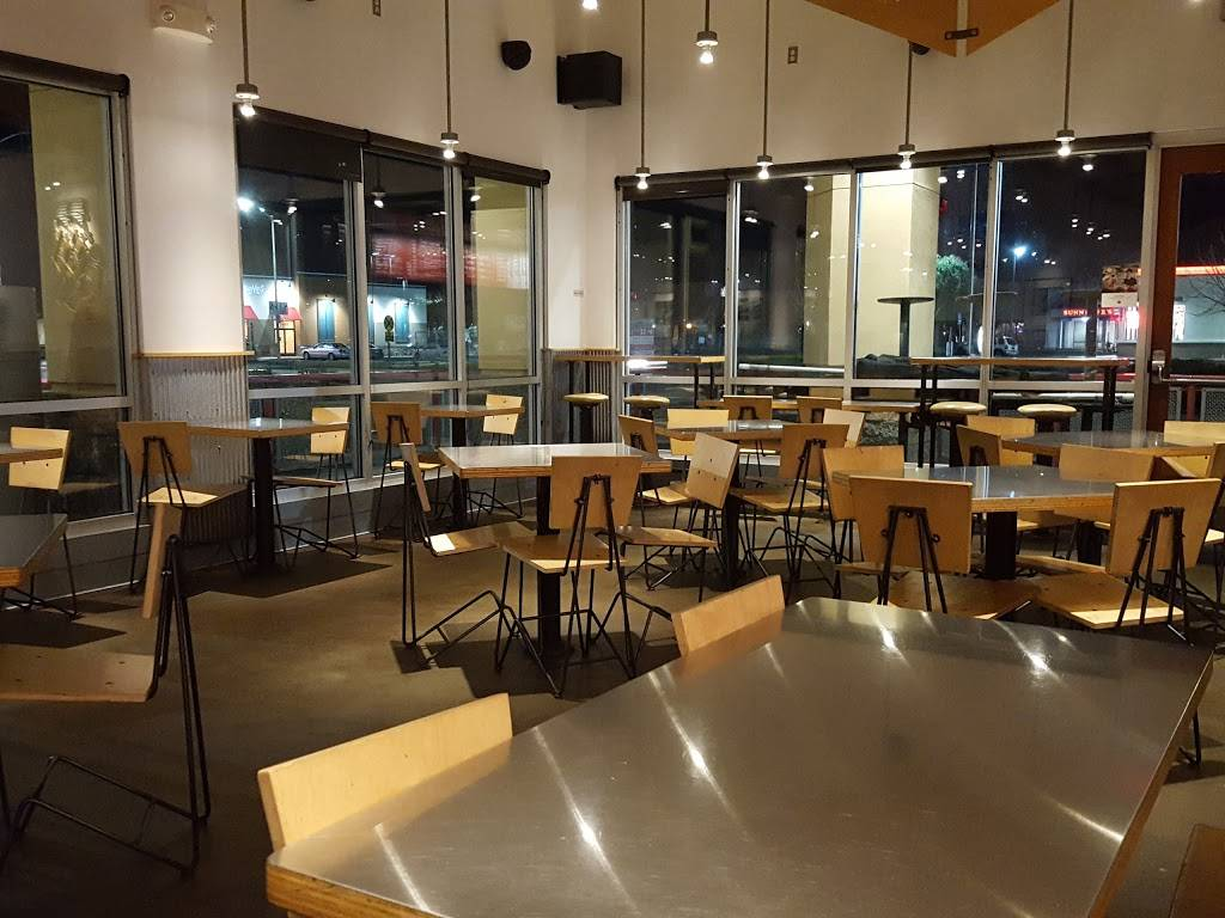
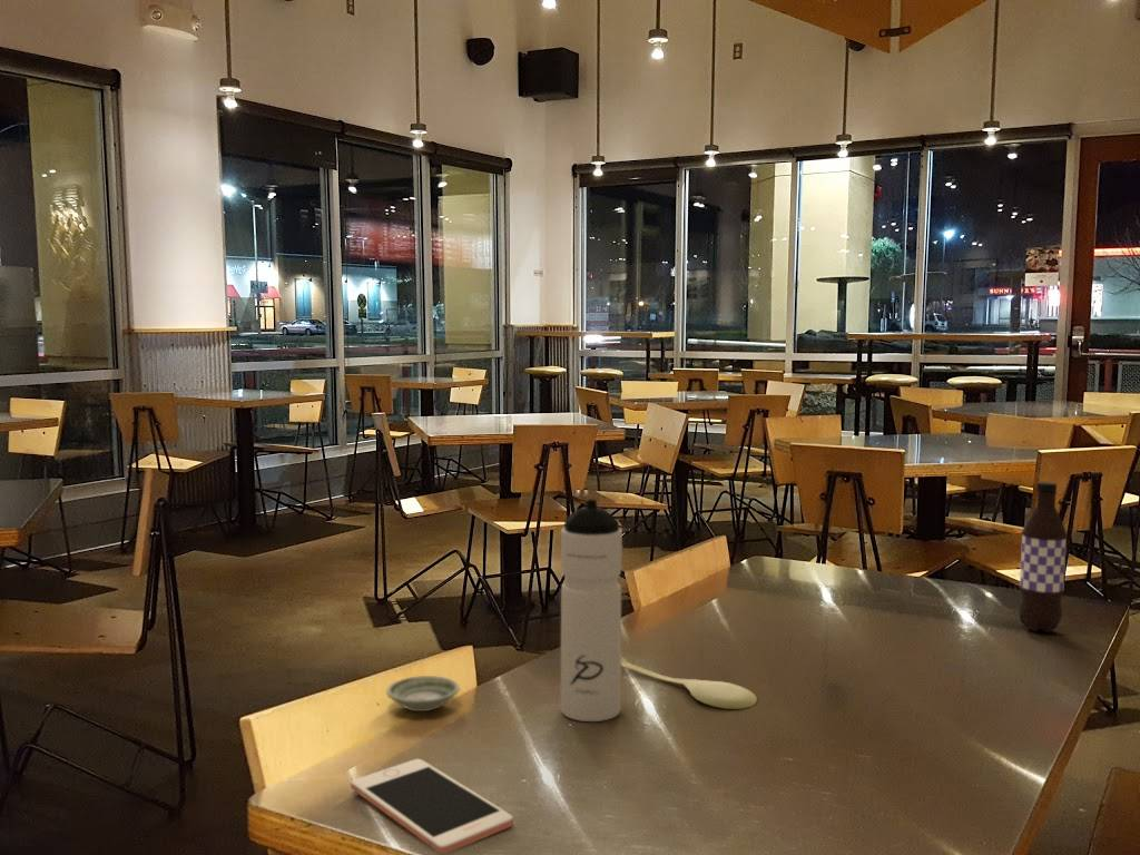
+ cell phone [350,758,514,855]
+ bottle [1018,481,1069,633]
+ spoon [621,659,758,710]
+ water bottle [560,499,623,723]
+ saucer [385,675,461,712]
